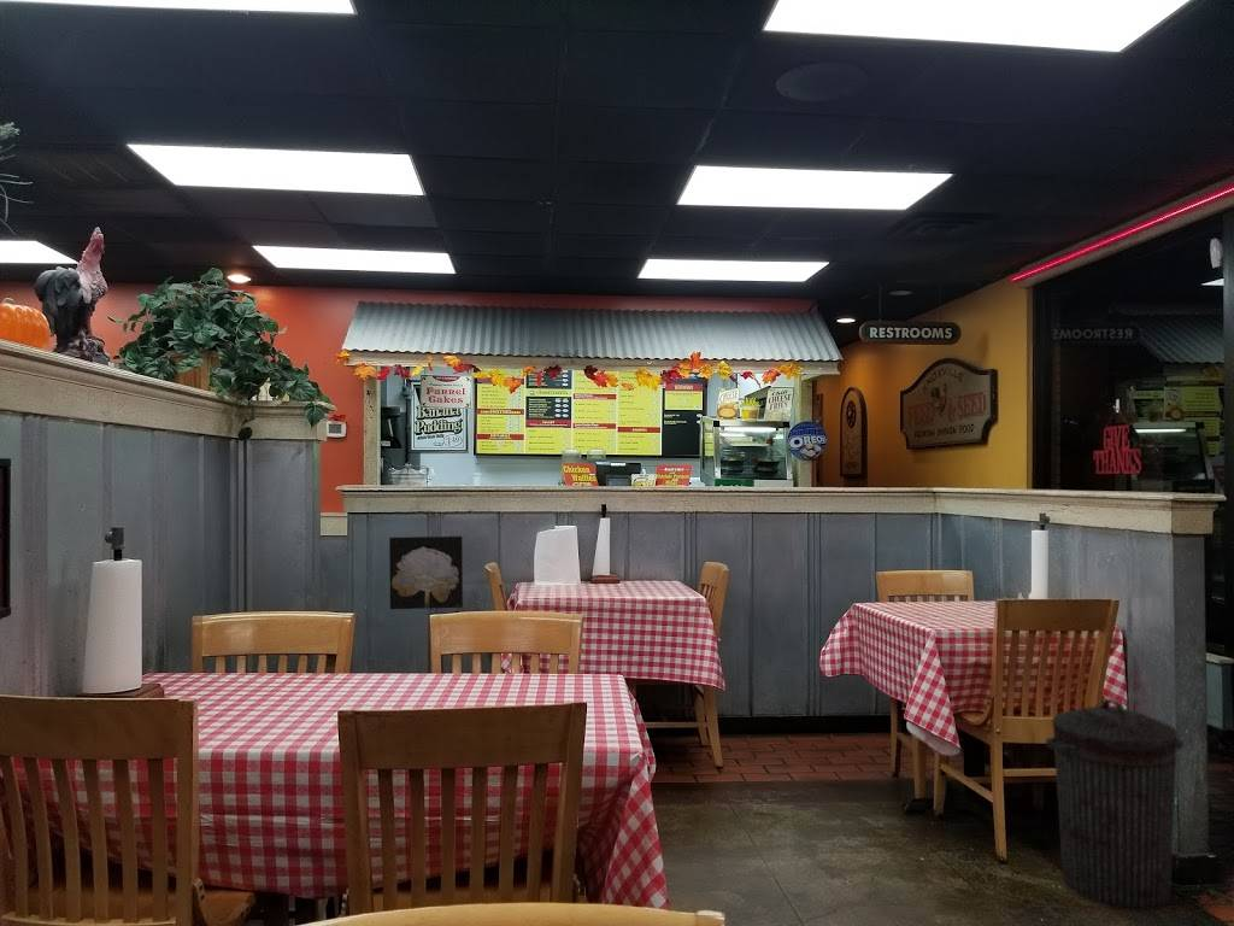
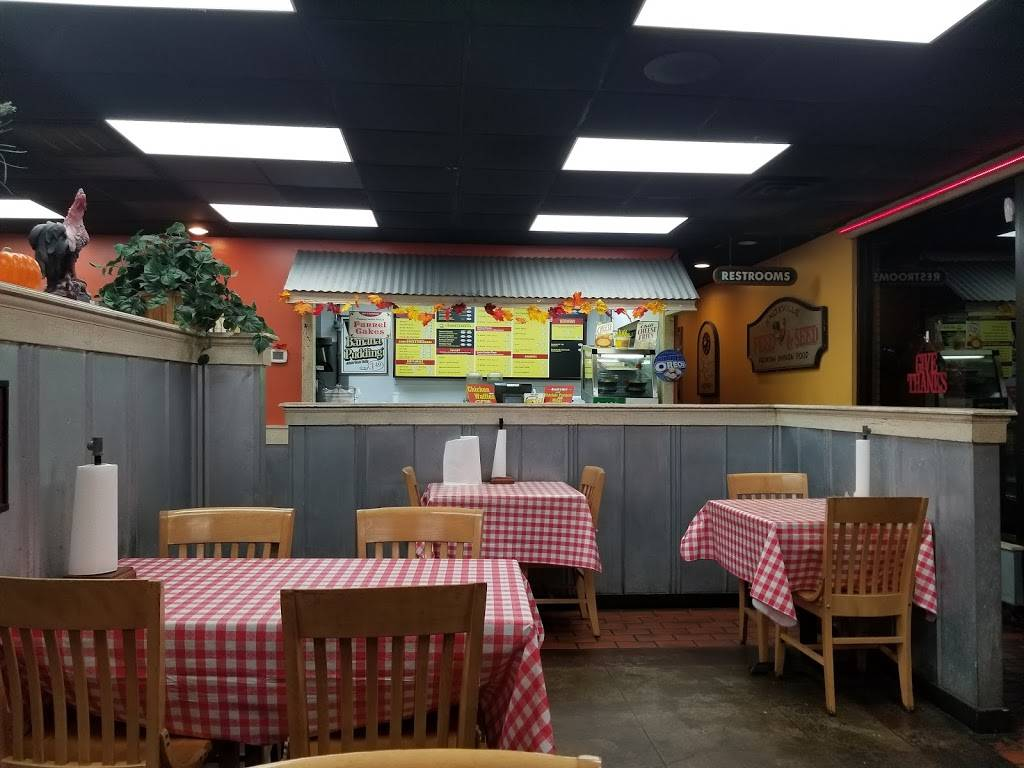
- trash can [1045,698,1185,912]
- wall art [388,535,464,610]
